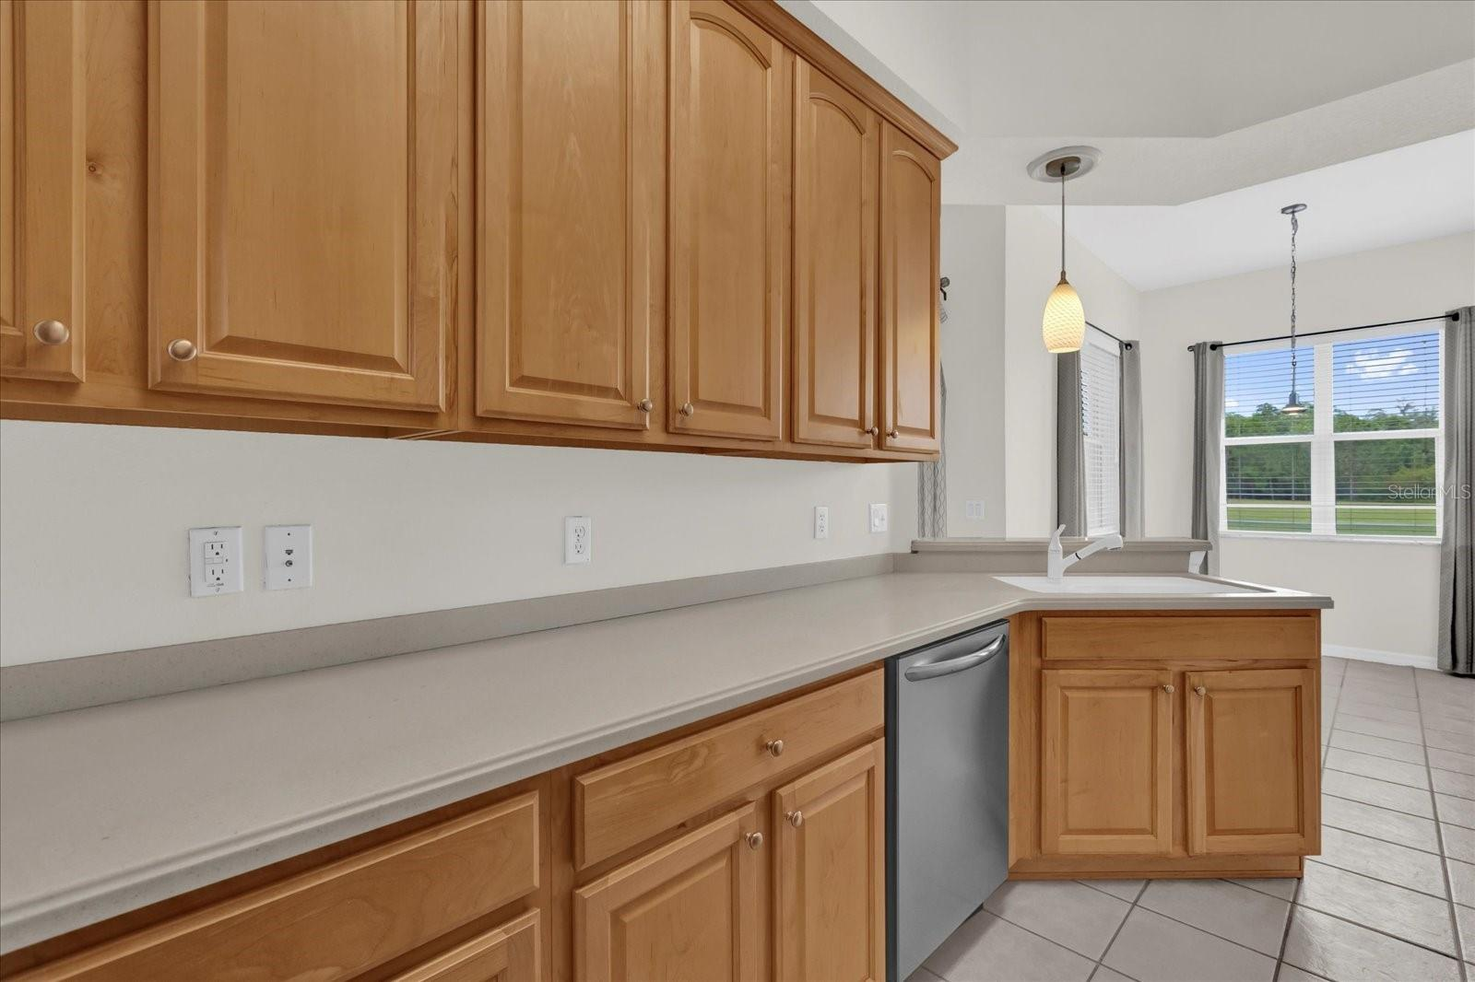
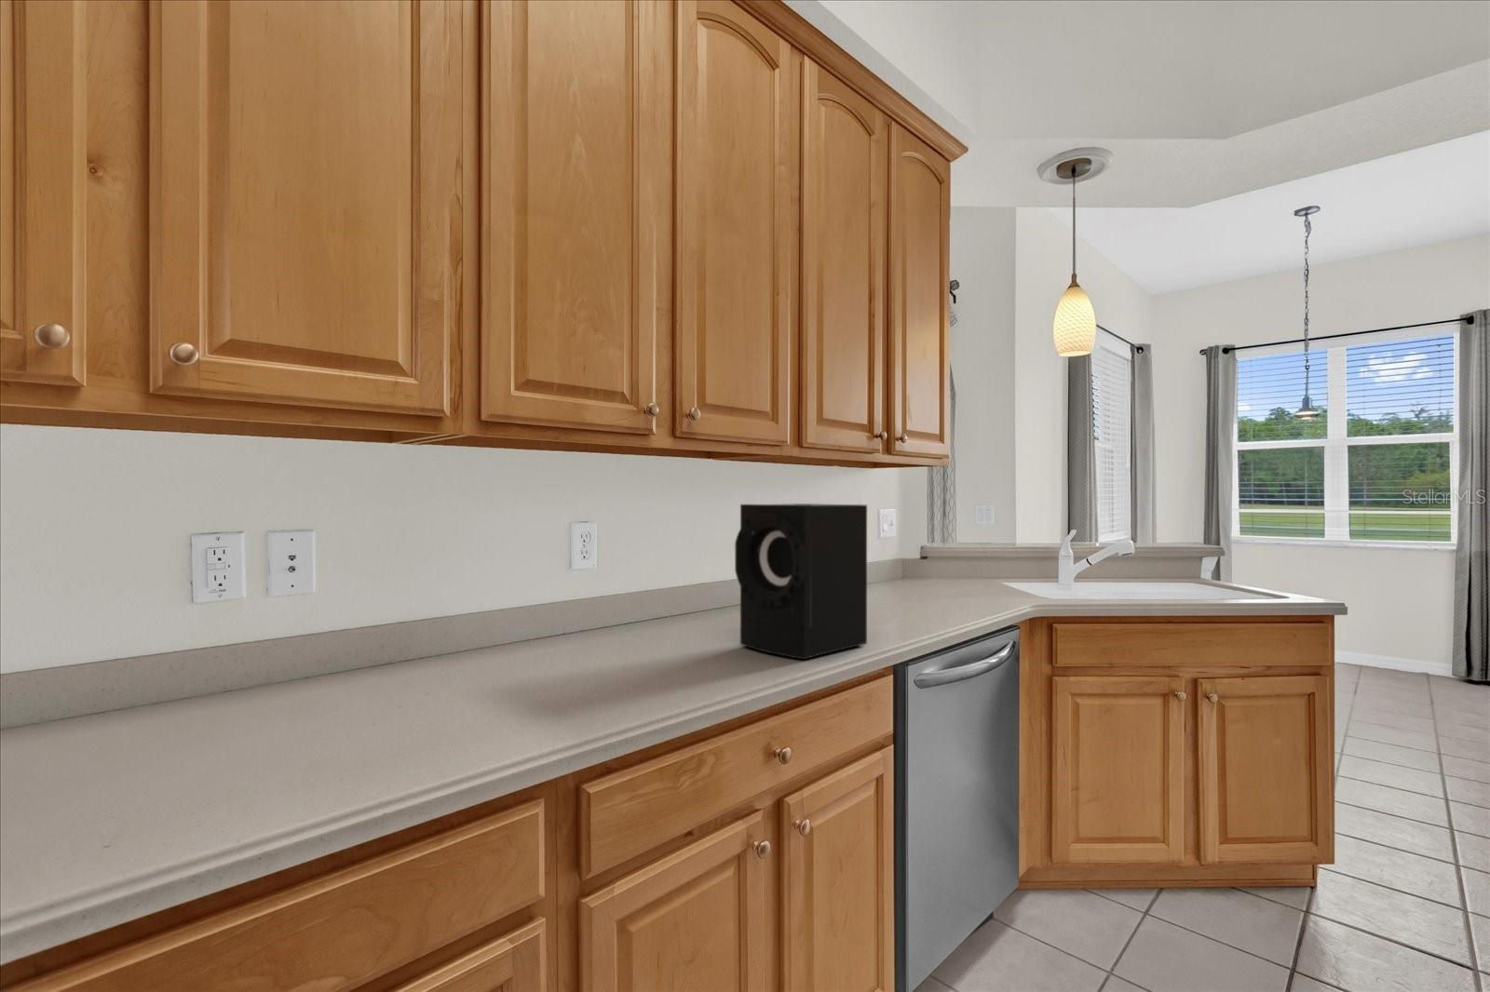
+ speaker [733,503,867,660]
